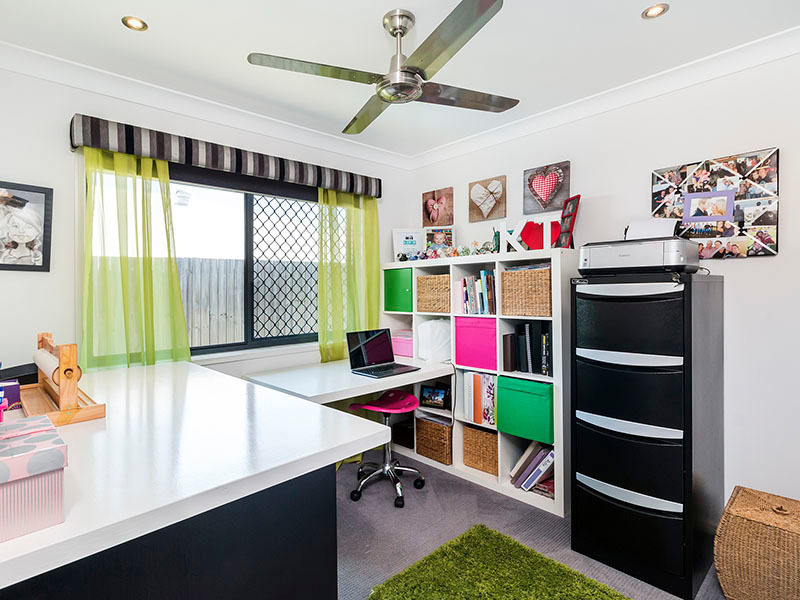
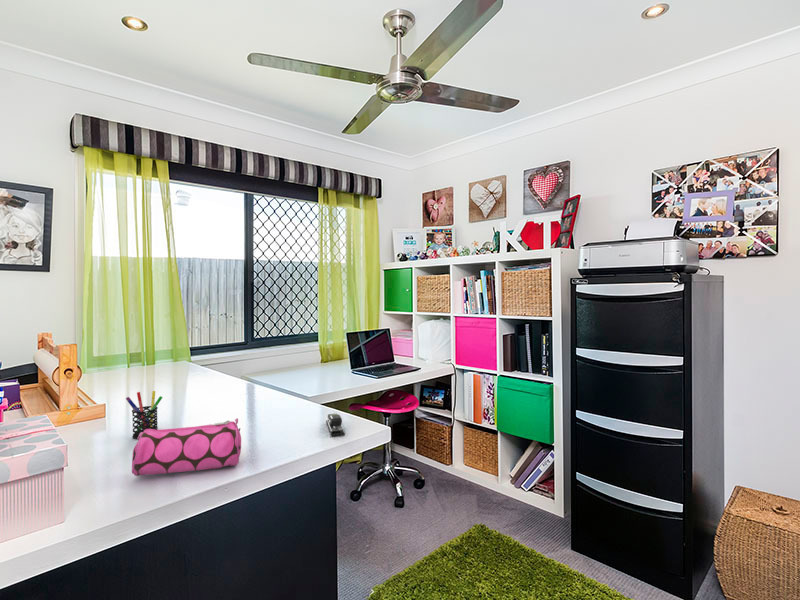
+ pencil case [131,417,242,477]
+ pen holder [125,390,164,440]
+ stapler [325,413,346,437]
